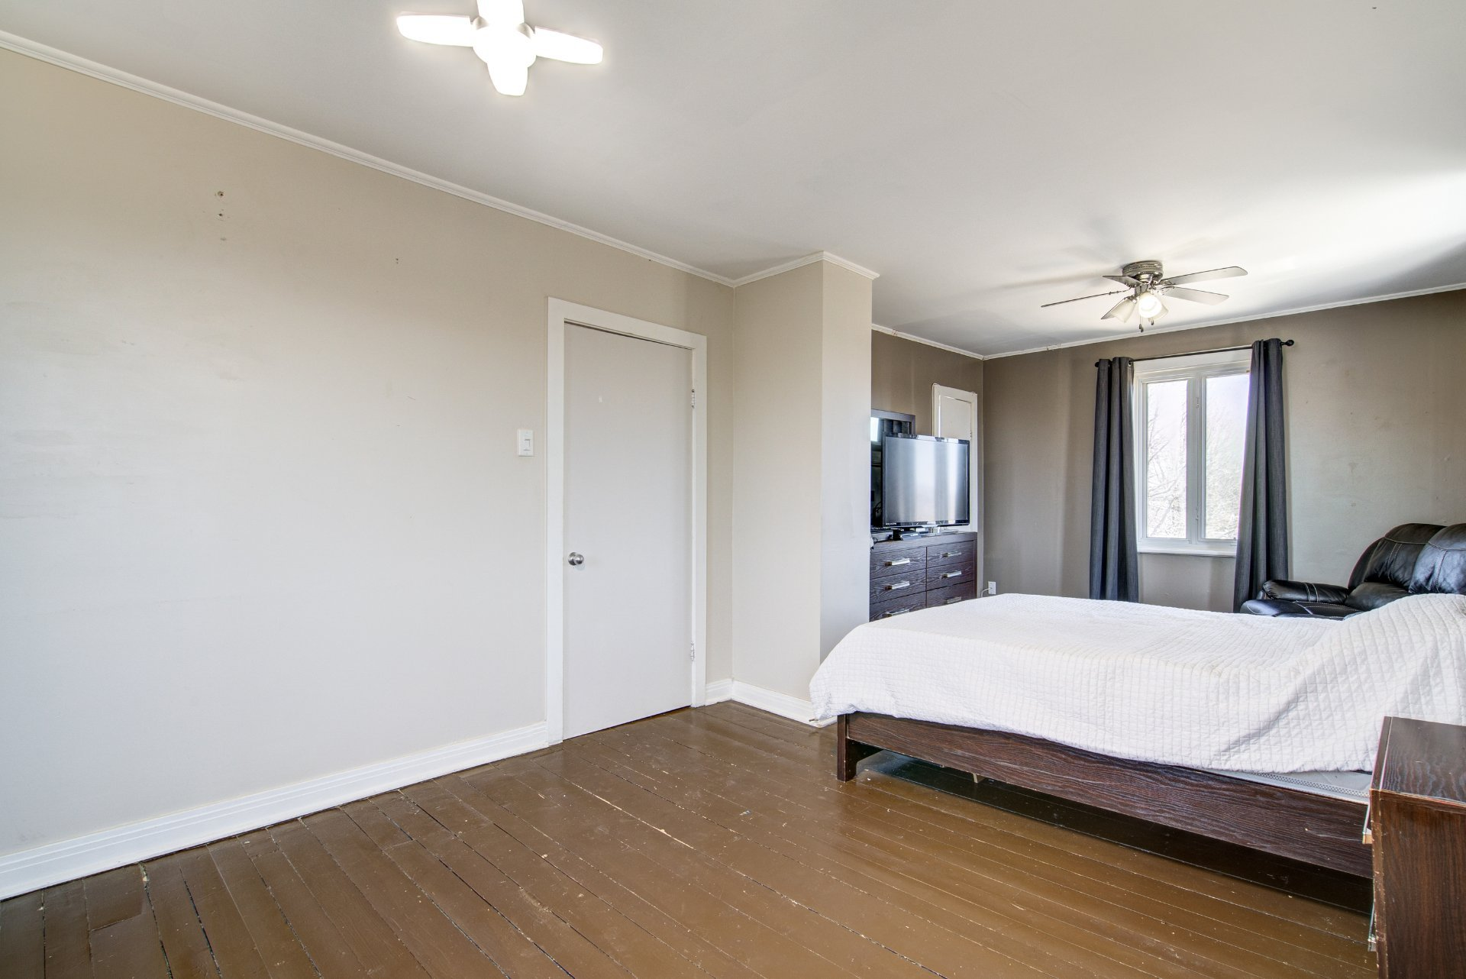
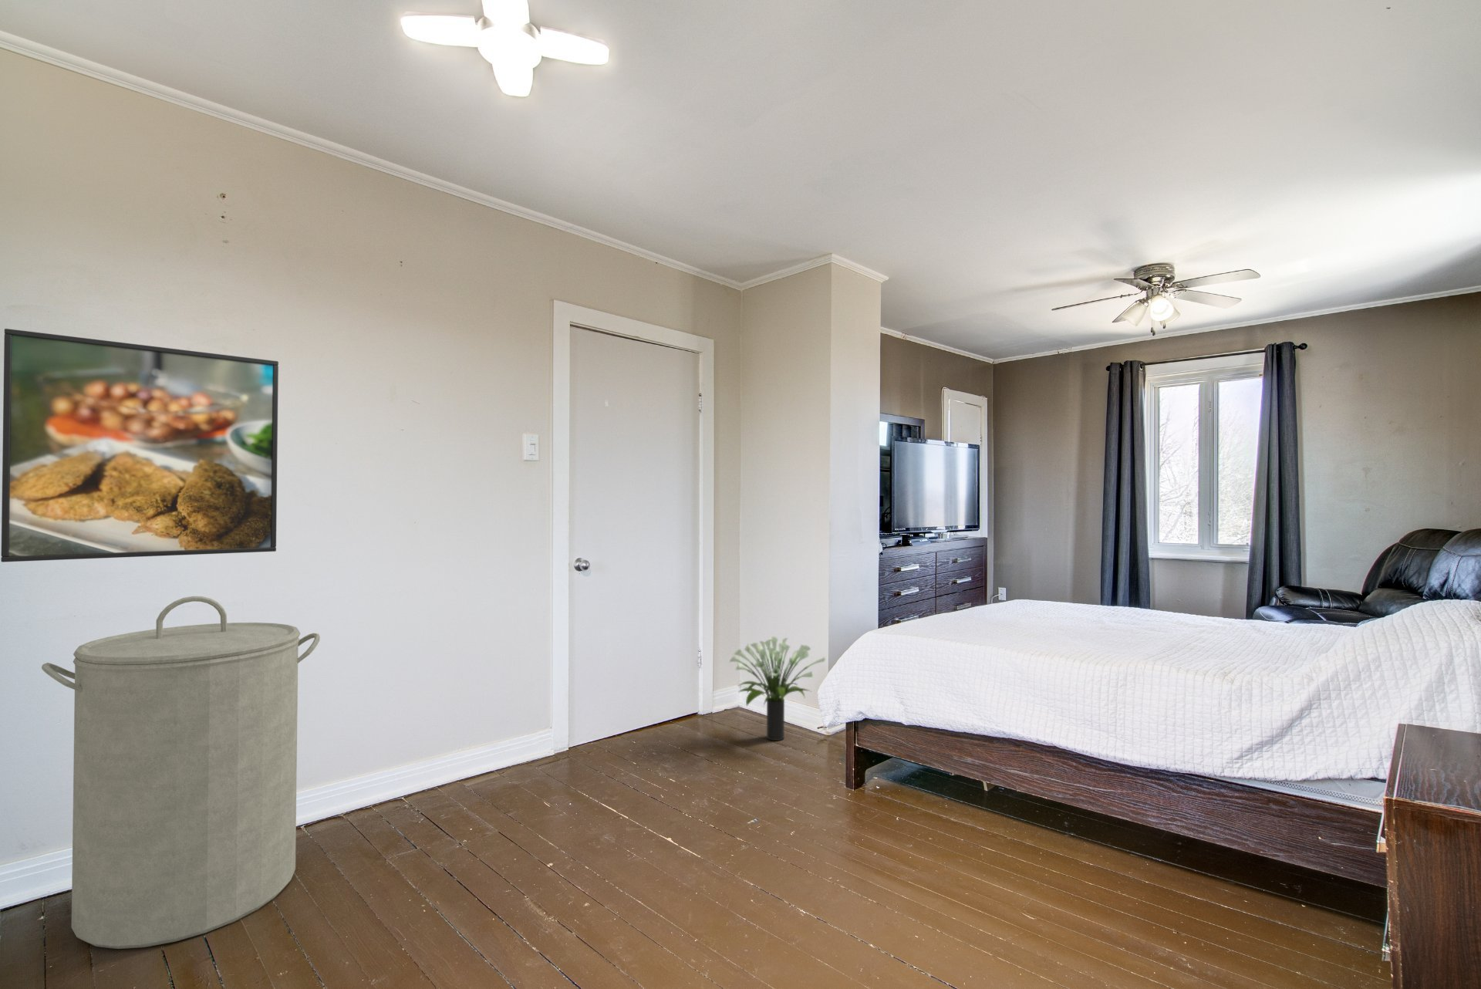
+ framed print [0,328,279,563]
+ potted plant [729,636,827,742]
+ laundry hamper [41,596,321,949]
